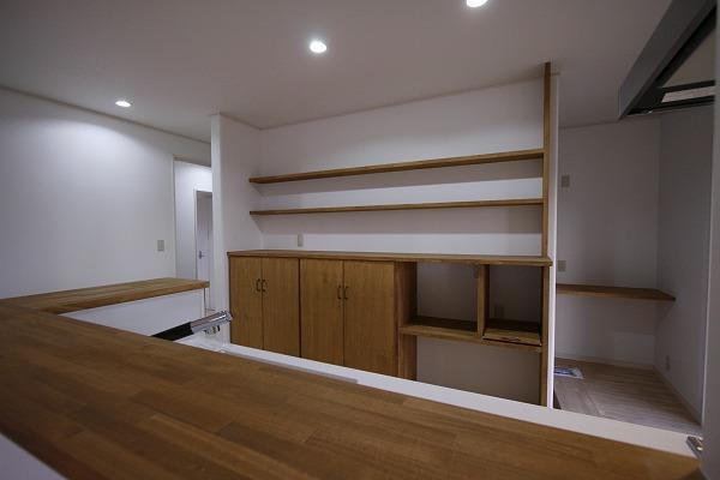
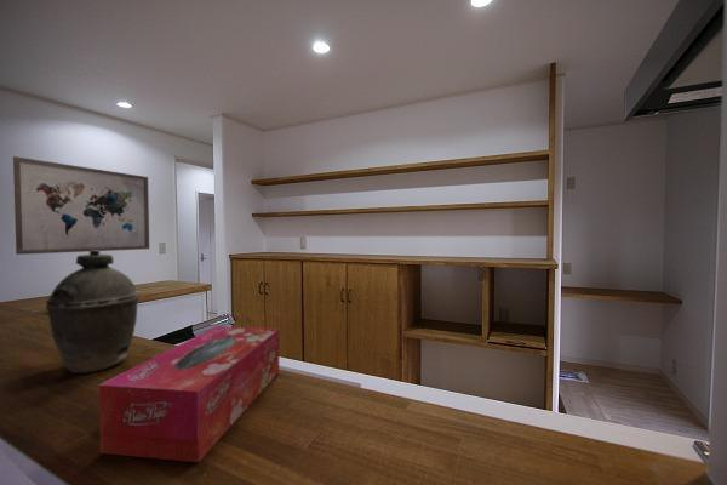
+ wall art [12,155,150,256]
+ kettle [45,250,141,375]
+ tissue box [98,325,280,463]
